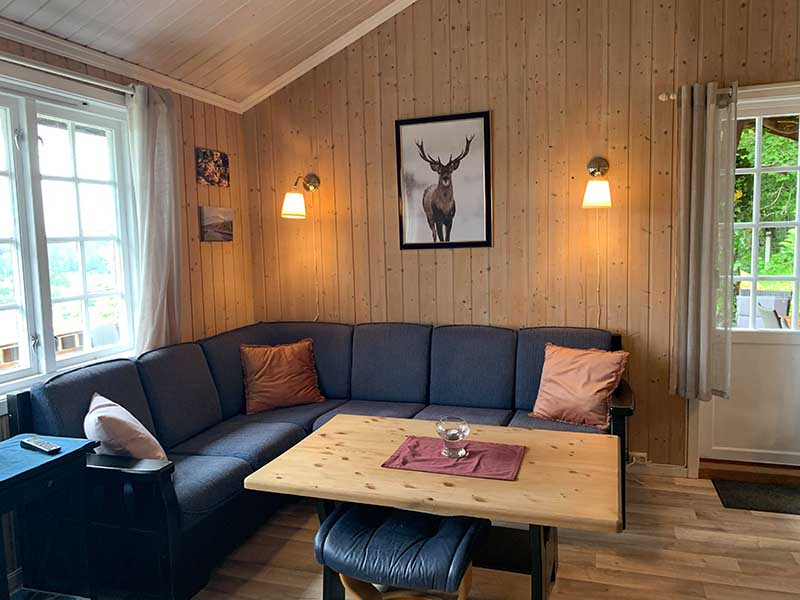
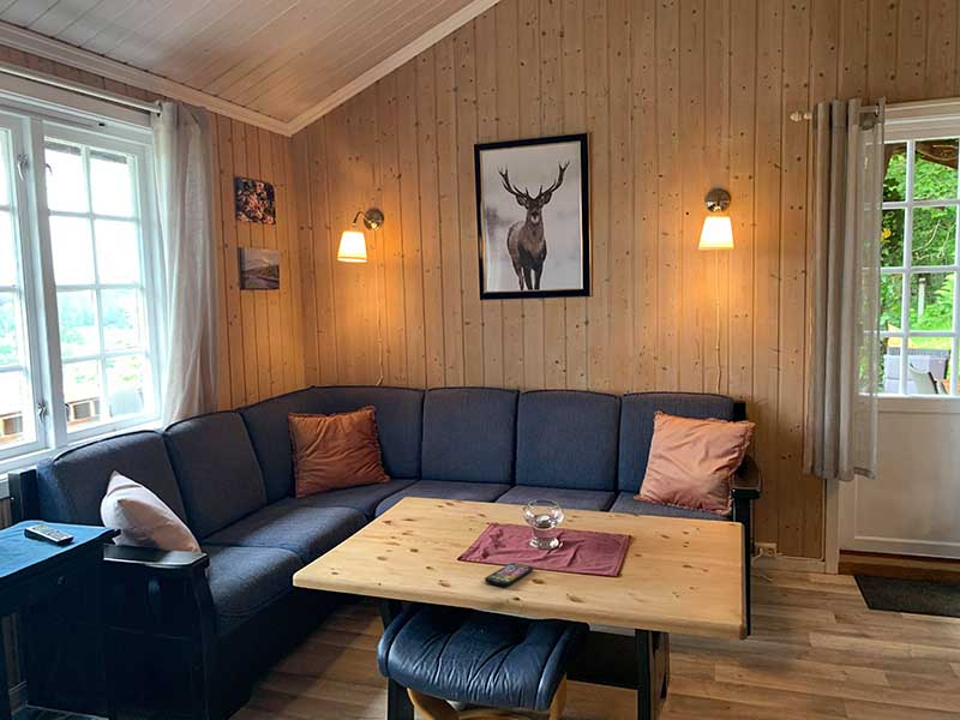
+ smartphone [484,562,534,588]
